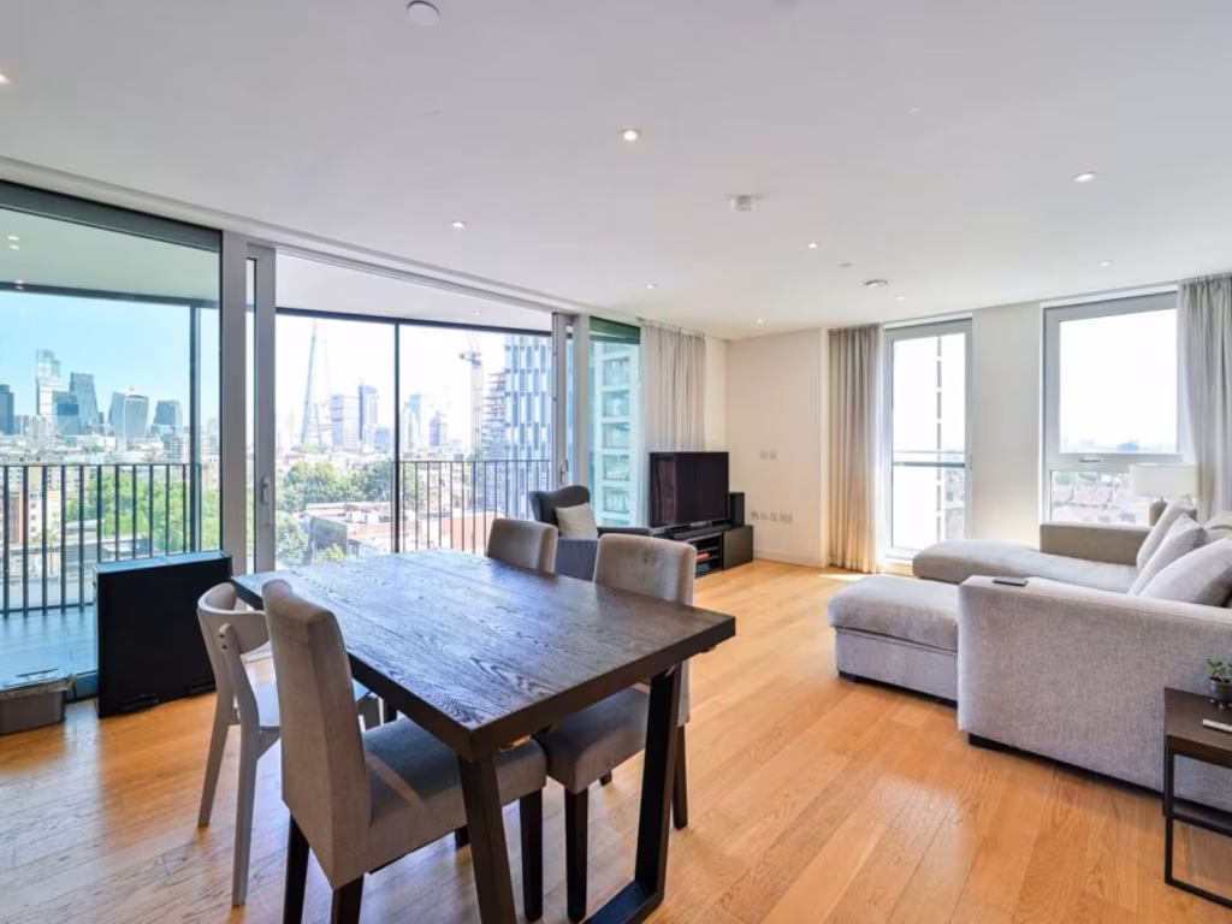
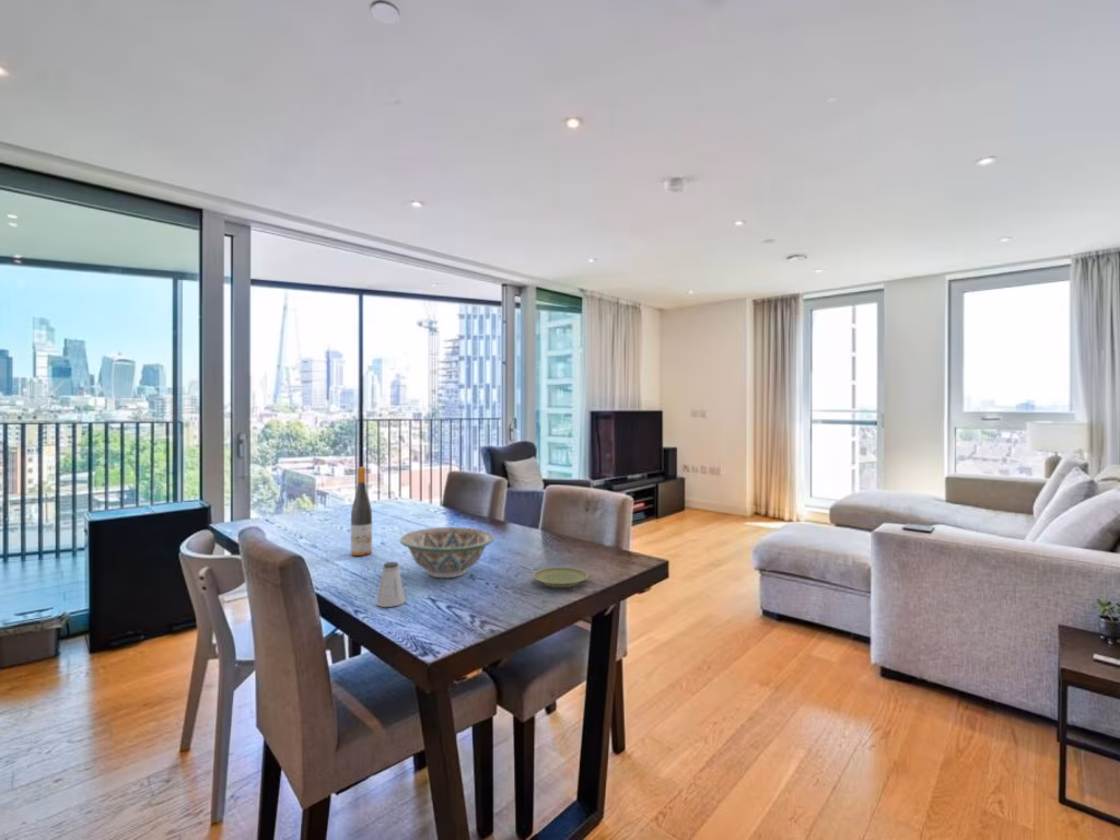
+ wine bottle [350,466,373,557]
+ saltshaker [375,561,407,608]
+ plate [532,565,590,588]
+ decorative bowl [399,526,495,579]
